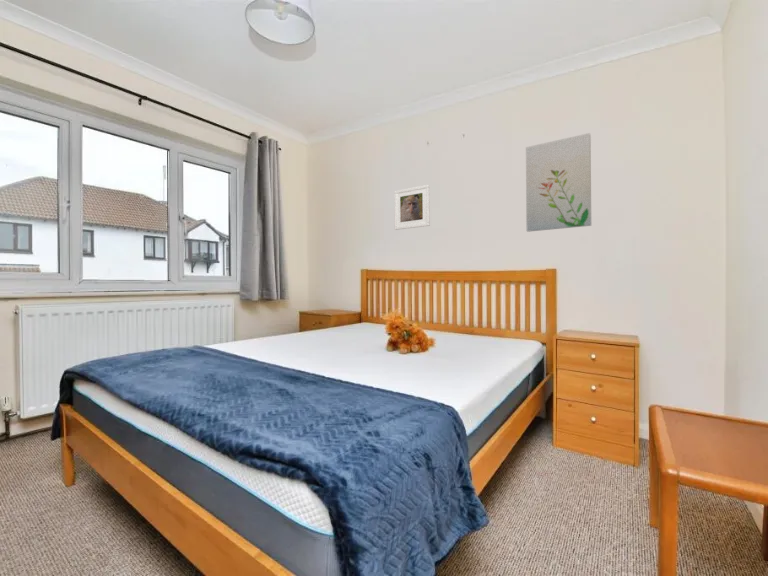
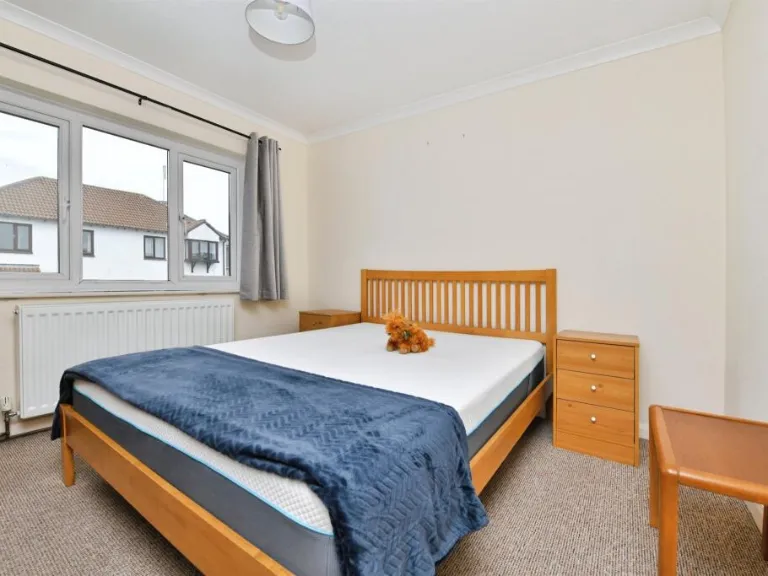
- wall art [525,132,592,233]
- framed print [393,184,431,231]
